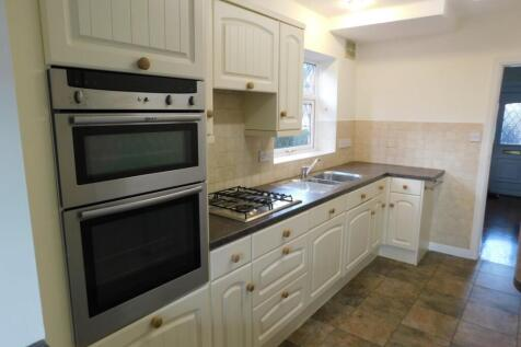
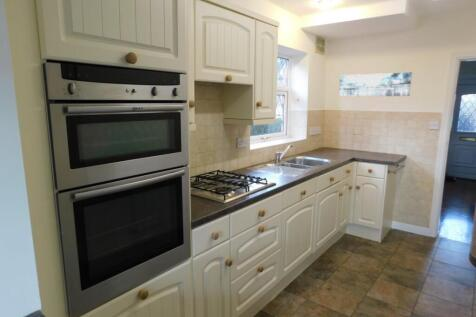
+ wall art [338,71,413,98]
